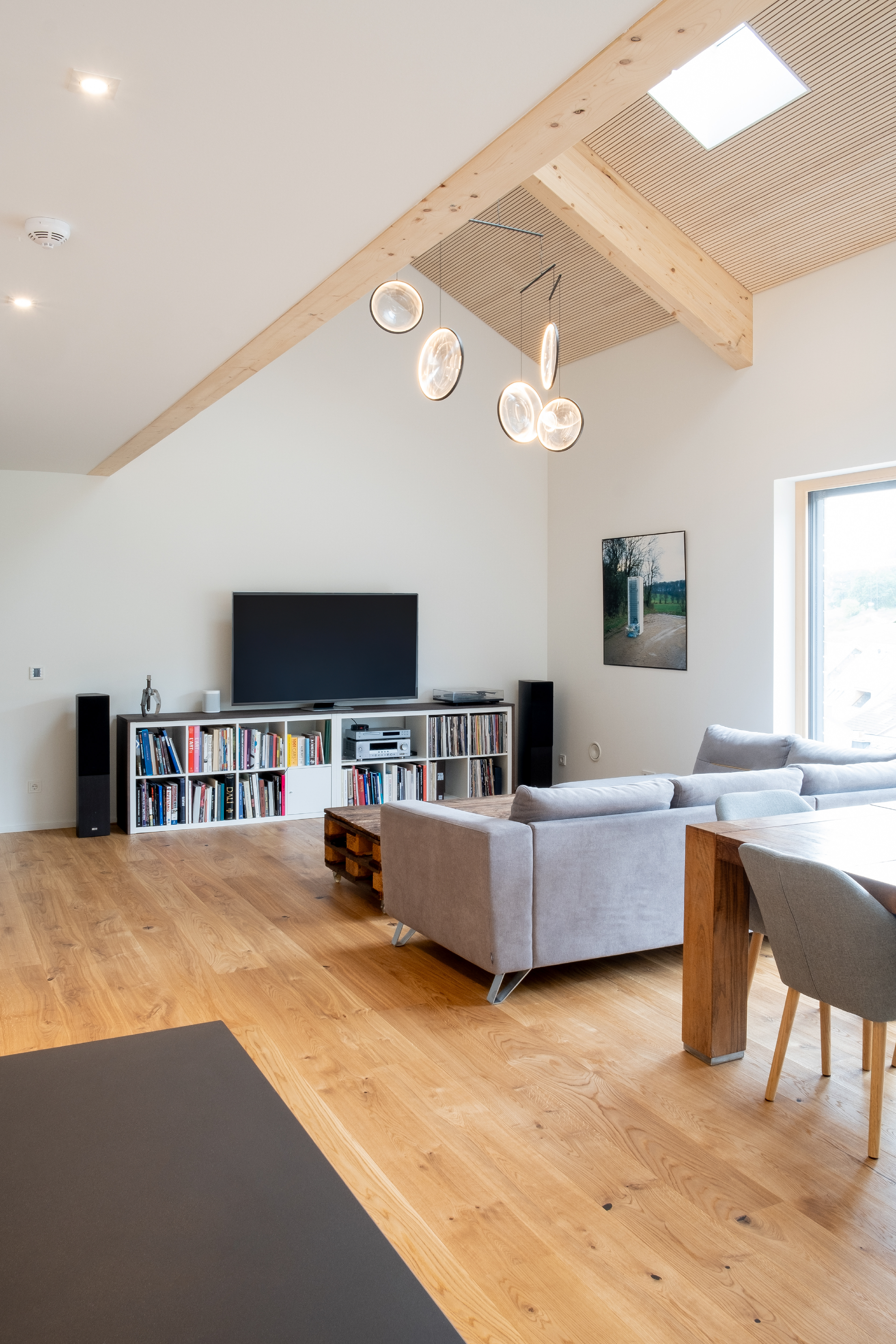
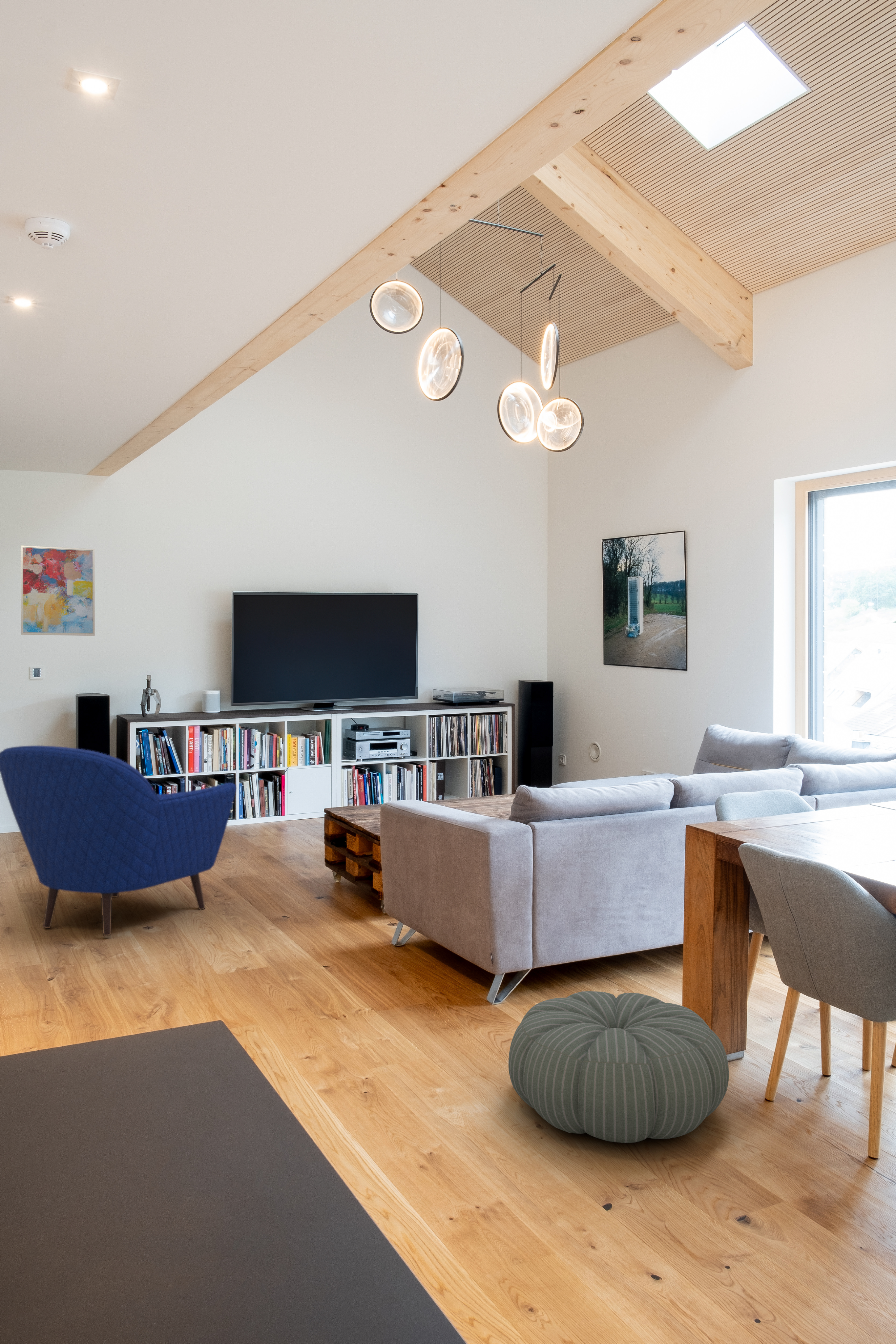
+ armchair [0,745,237,936]
+ wall art [21,545,95,636]
+ pouf [508,991,729,1144]
